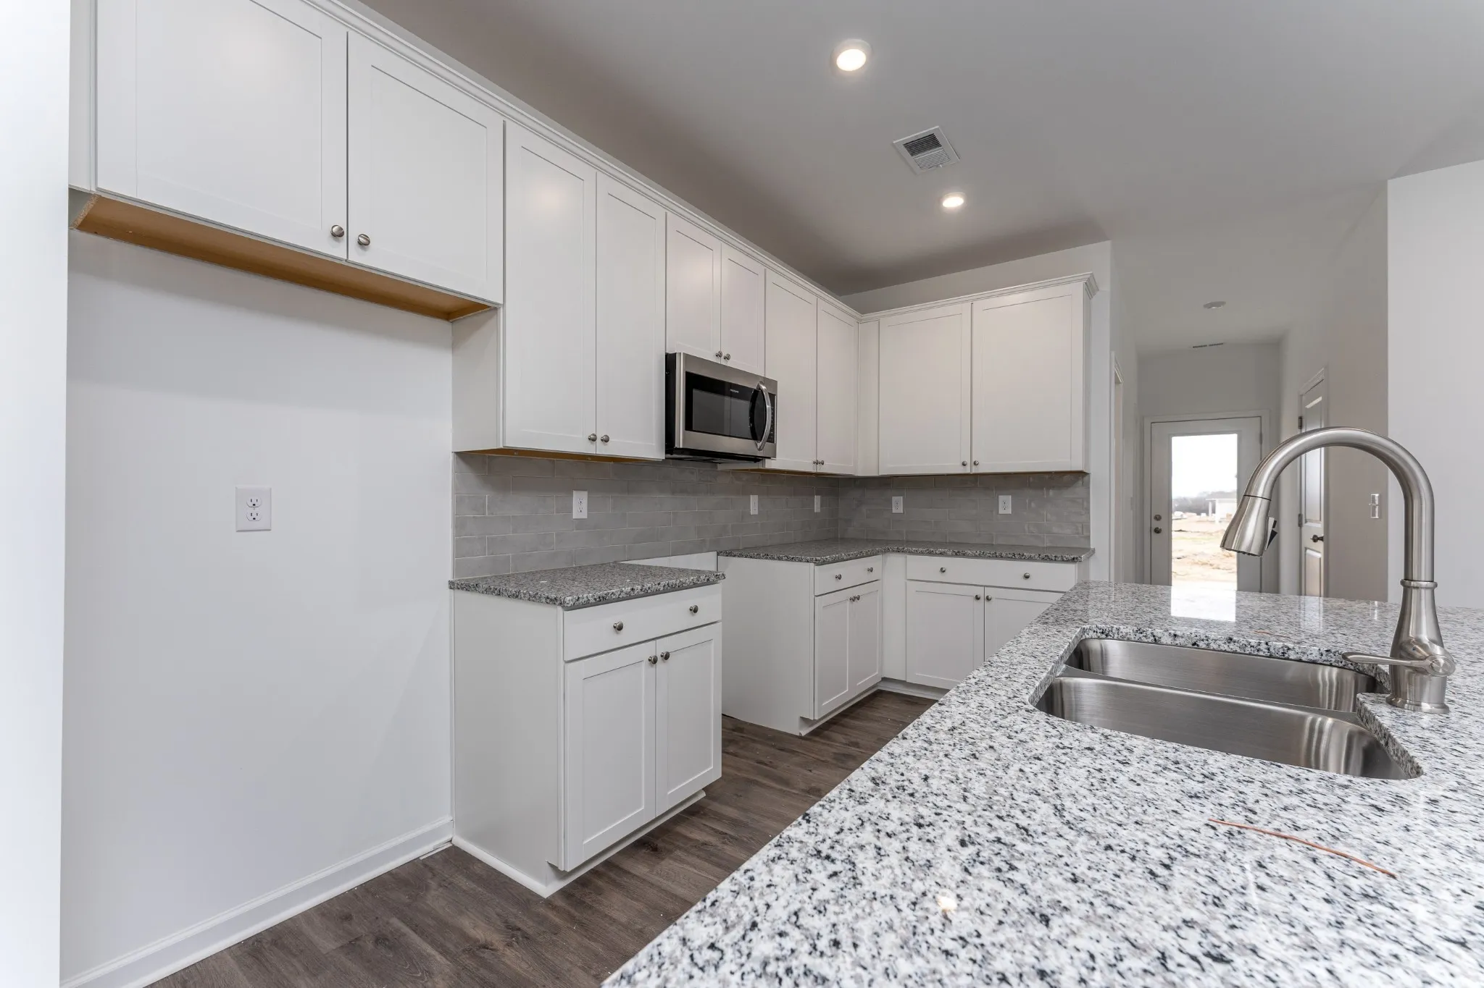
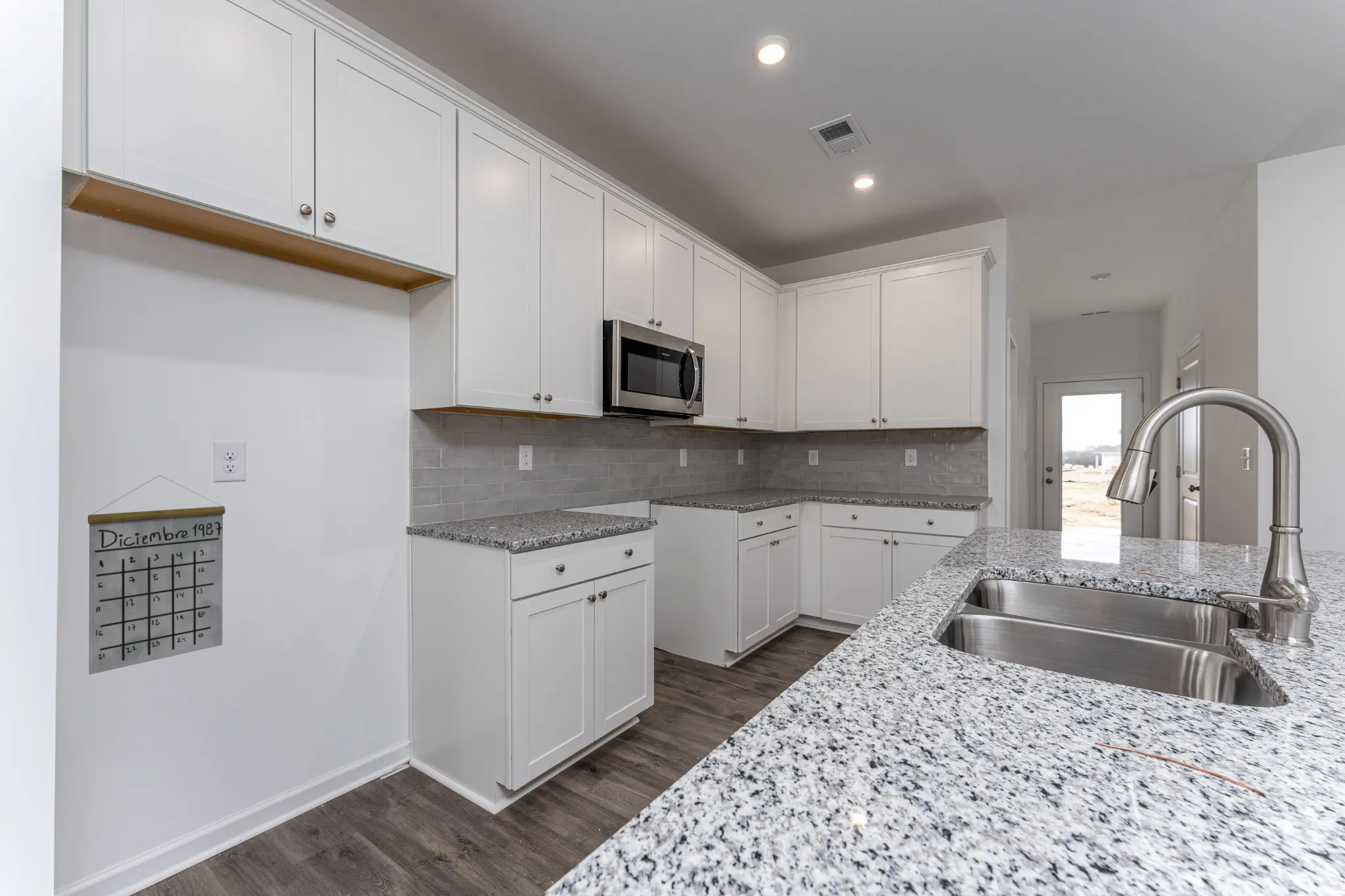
+ calendar [87,475,226,675]
